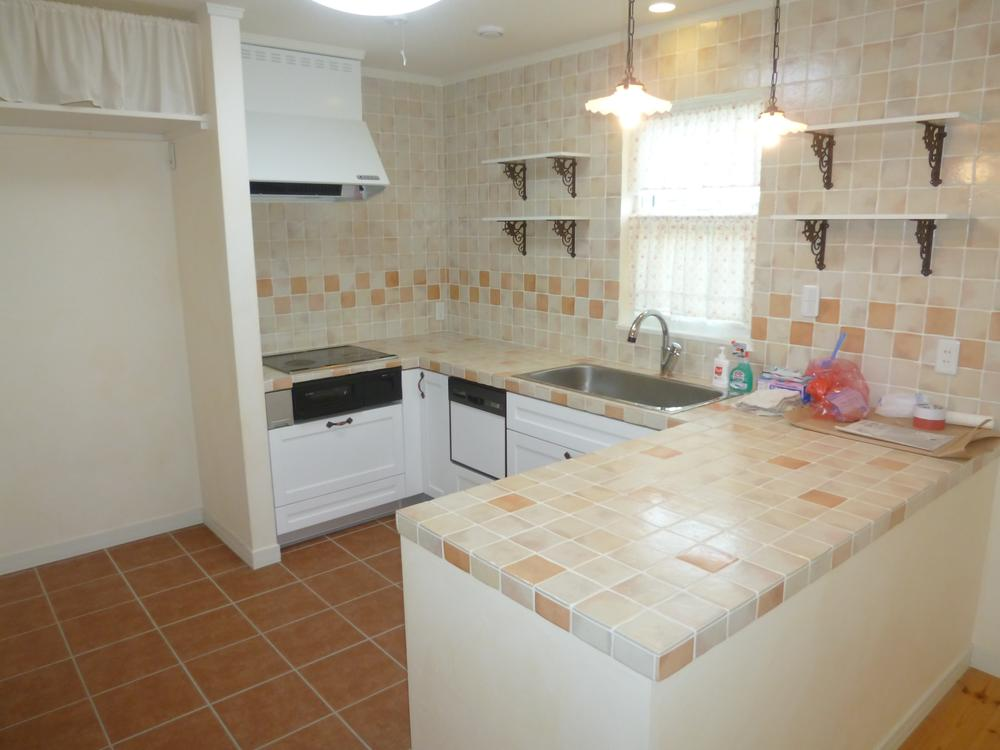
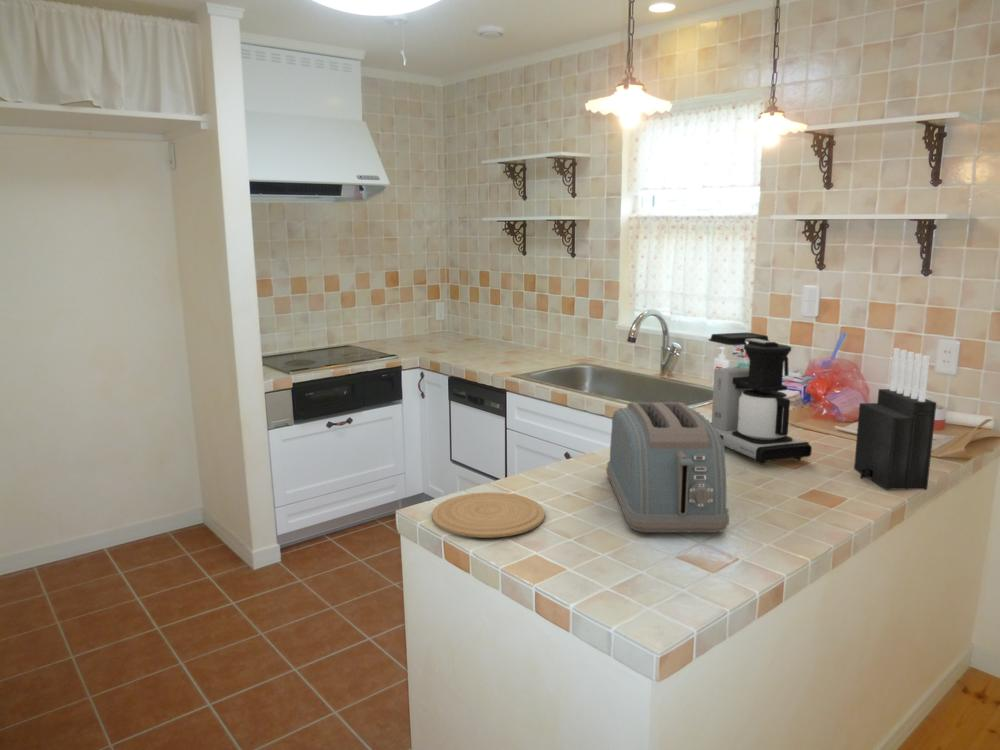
+ plate [431,492,546,539]
+ coffee maker [707,332,813,465]
+ toaster [606,401,730,533]
+ knife block [853,347,937,491]
